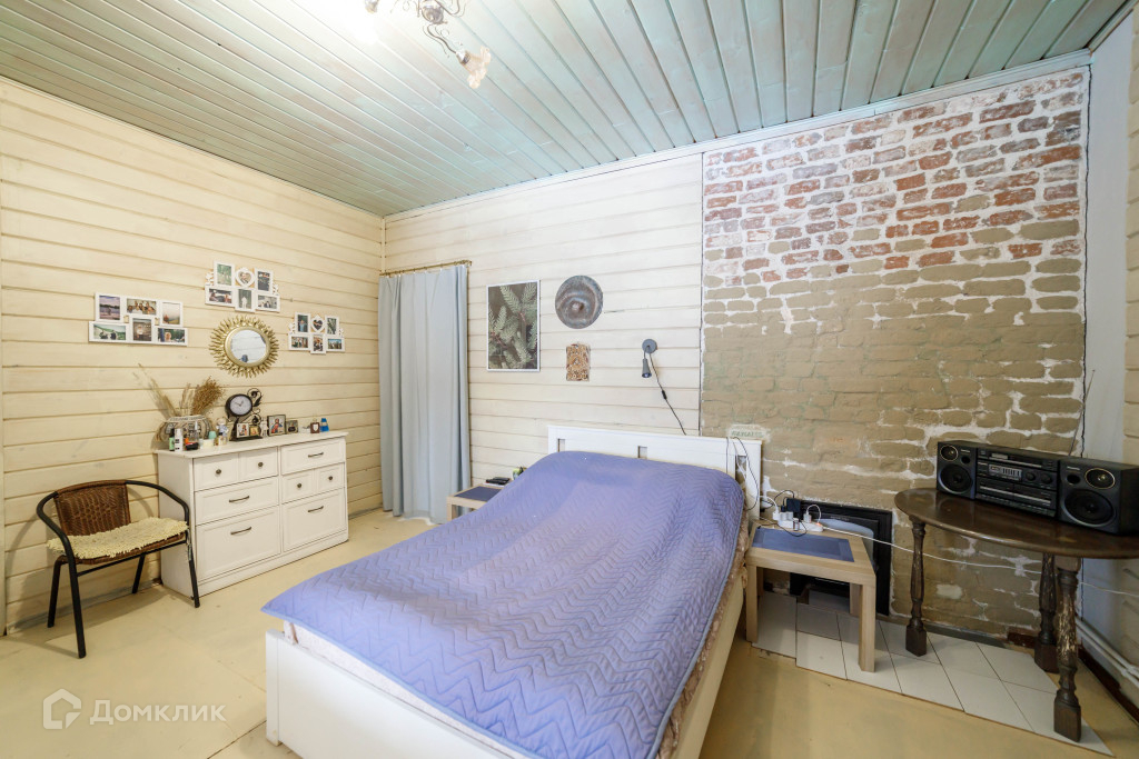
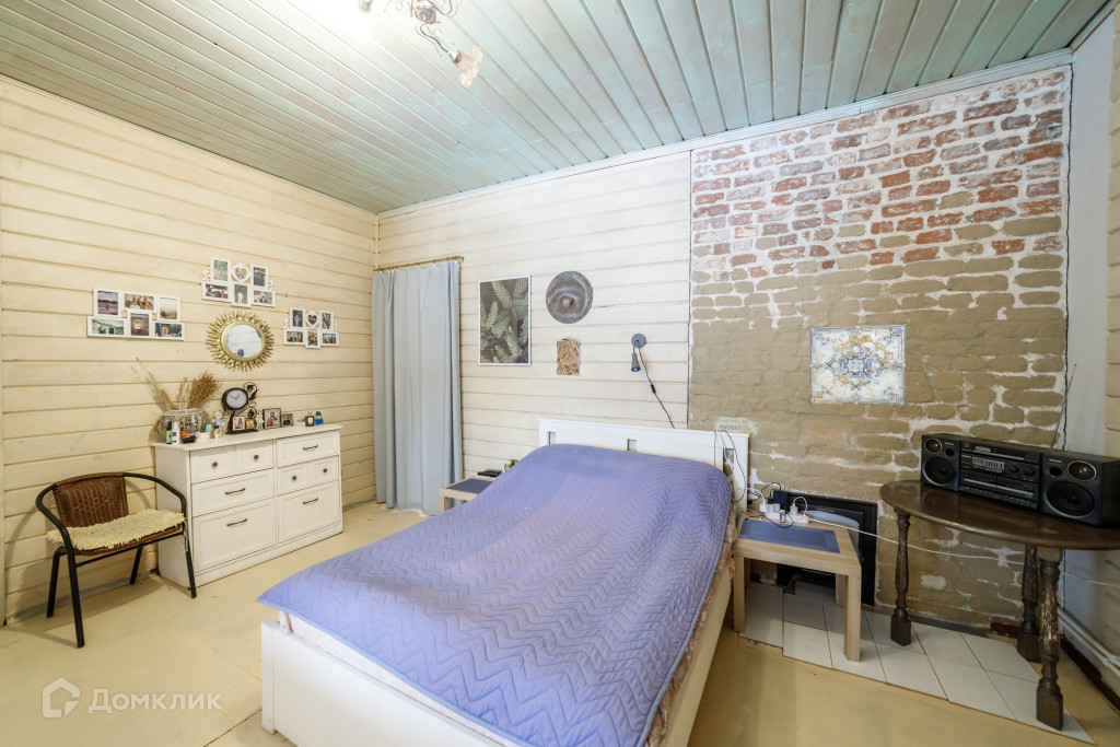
+ wall art [808,324,907,407]
